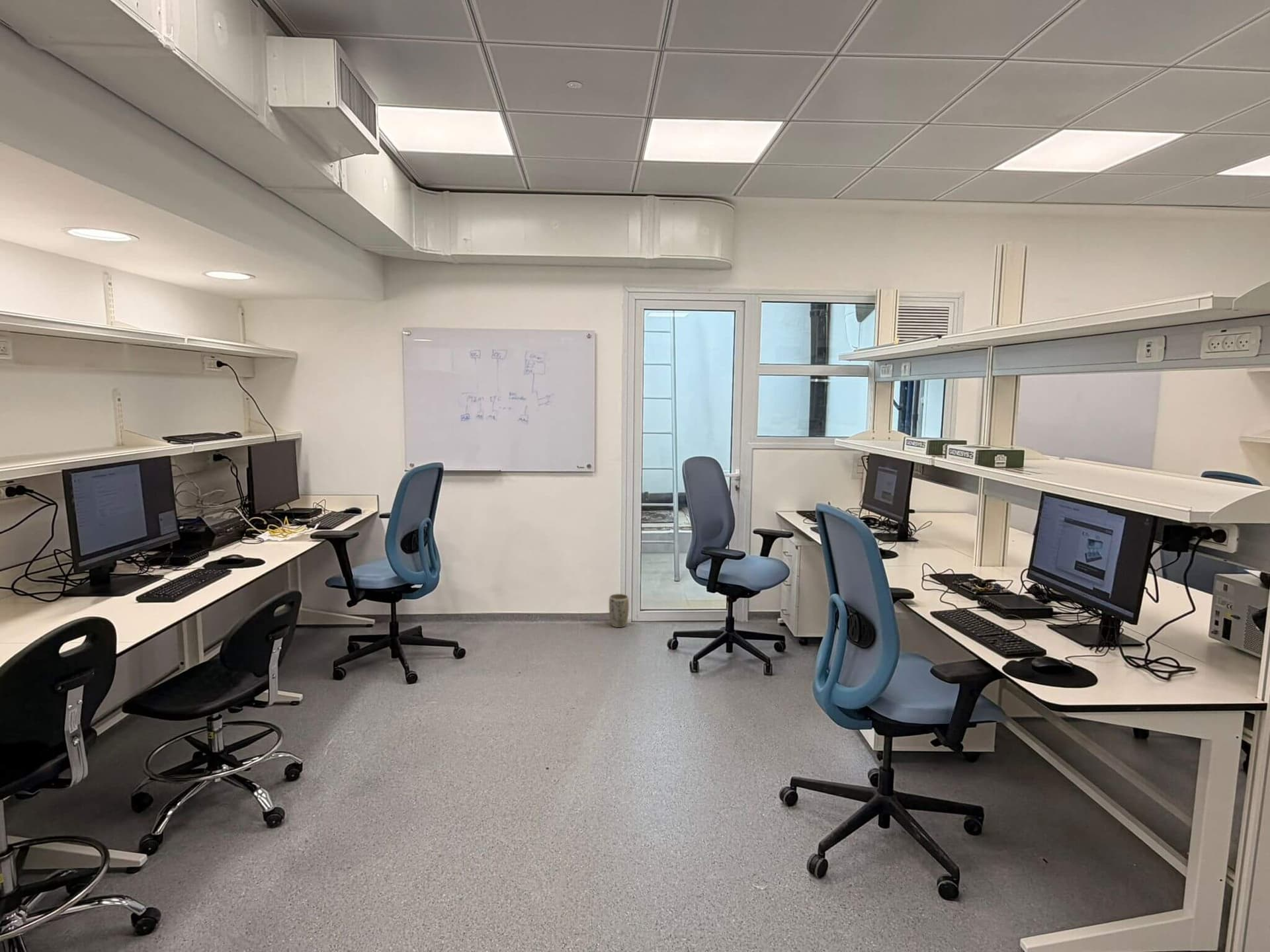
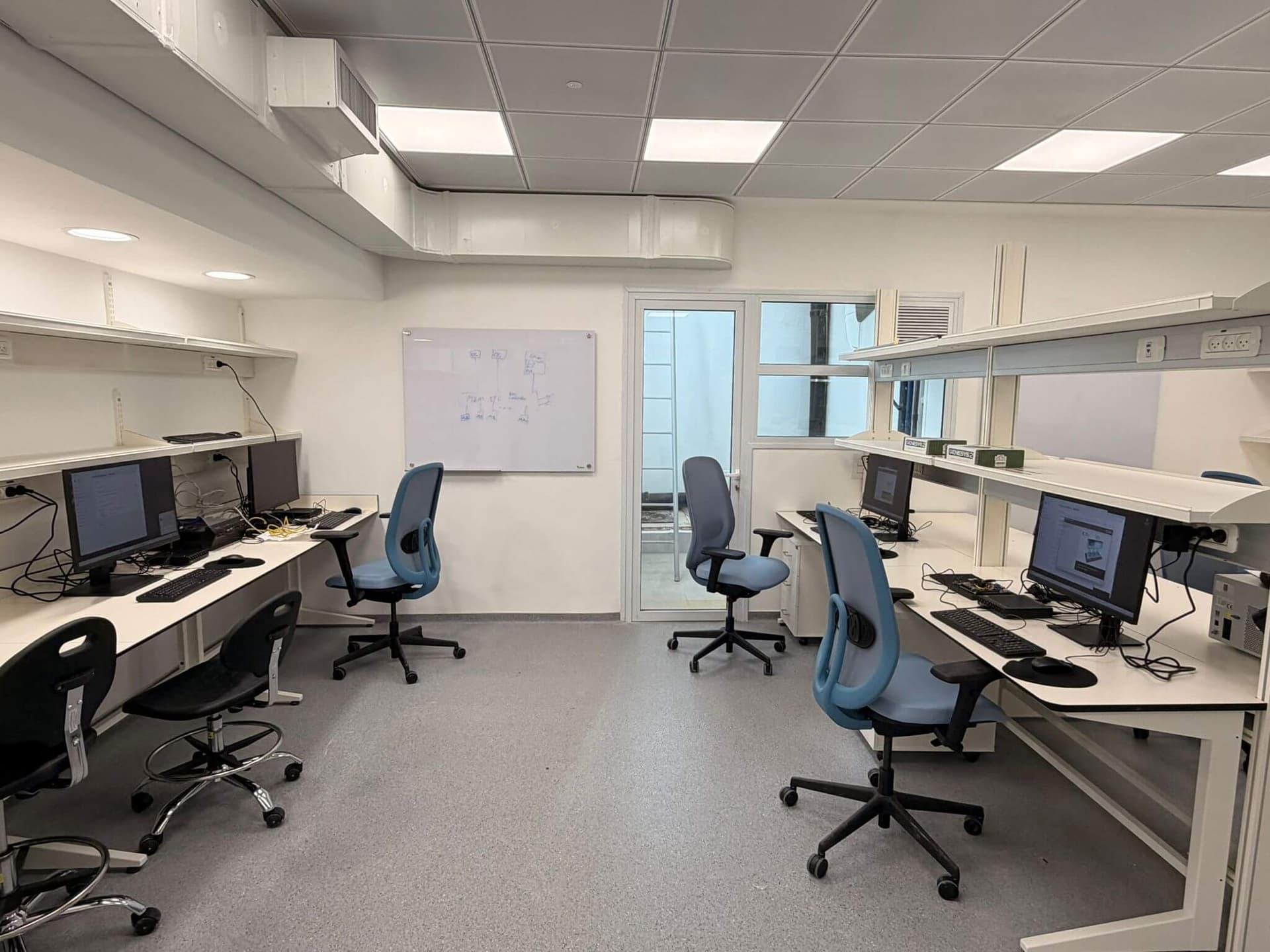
- plant pot [609,593,630,628]
